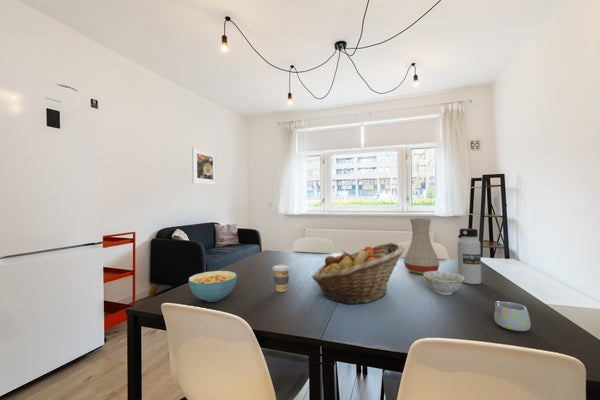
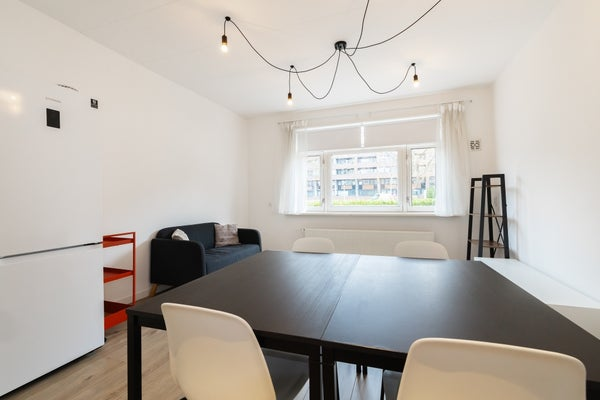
- vase [403,217,441,275]
- cereal bowl [188,270,238,303]
- water bottle [456,227,482,285]
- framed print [191,146,218,186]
- mug [493,300,531,332]
- fruit basket [311,242,406,305]
- coffee cup [271,264,291,293]
- bowl [422,270,464,296]
